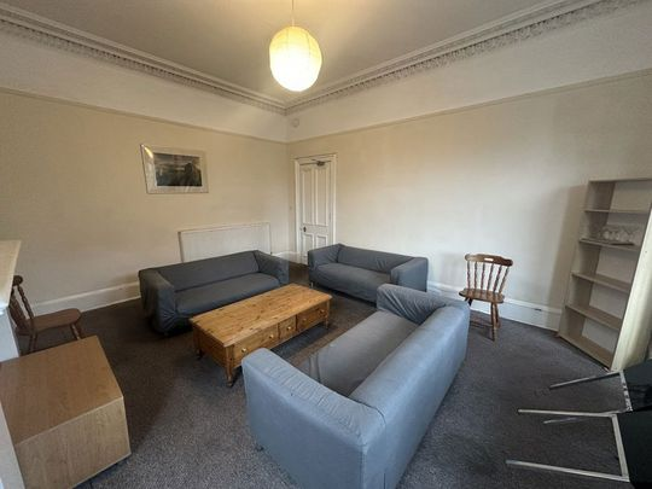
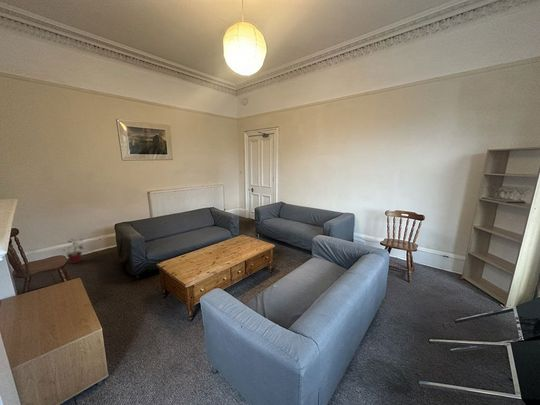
+ potted plant [62,237,84,265]
